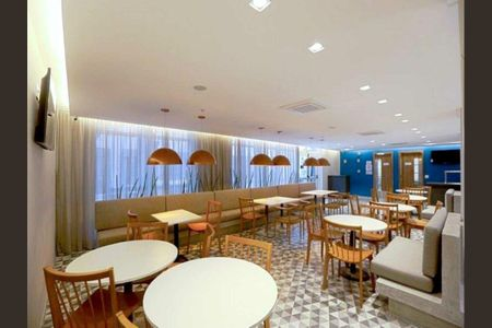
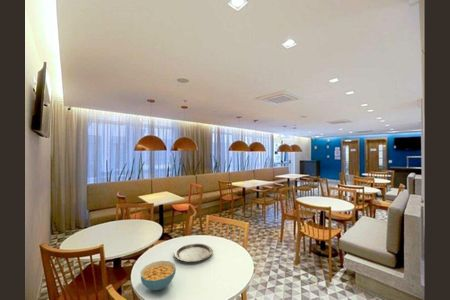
+ cereal bowl [140,260,177,291]
+ plate [173,242,214,263]
